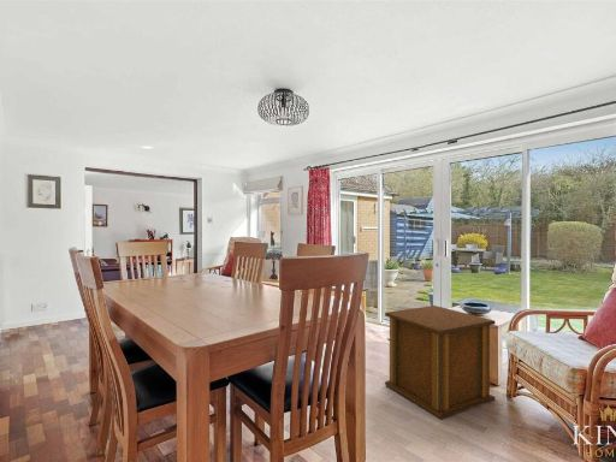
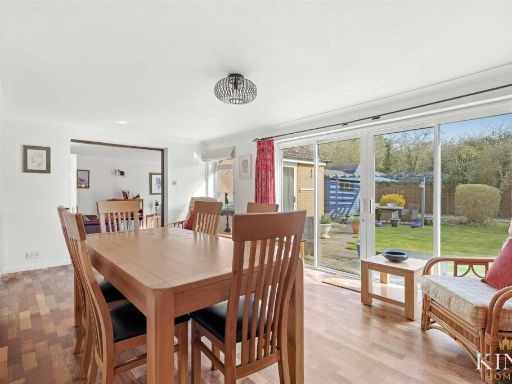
- side table [384,304,496,421]
